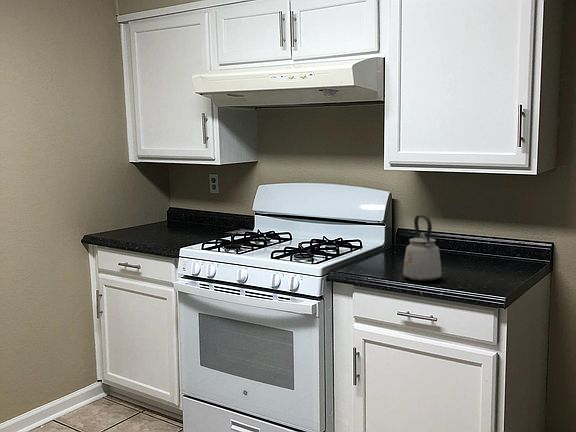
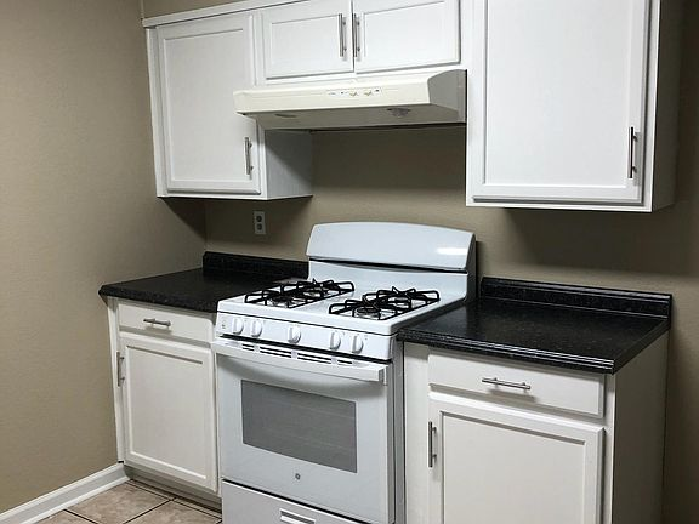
- kettle [402,214,443,282]
